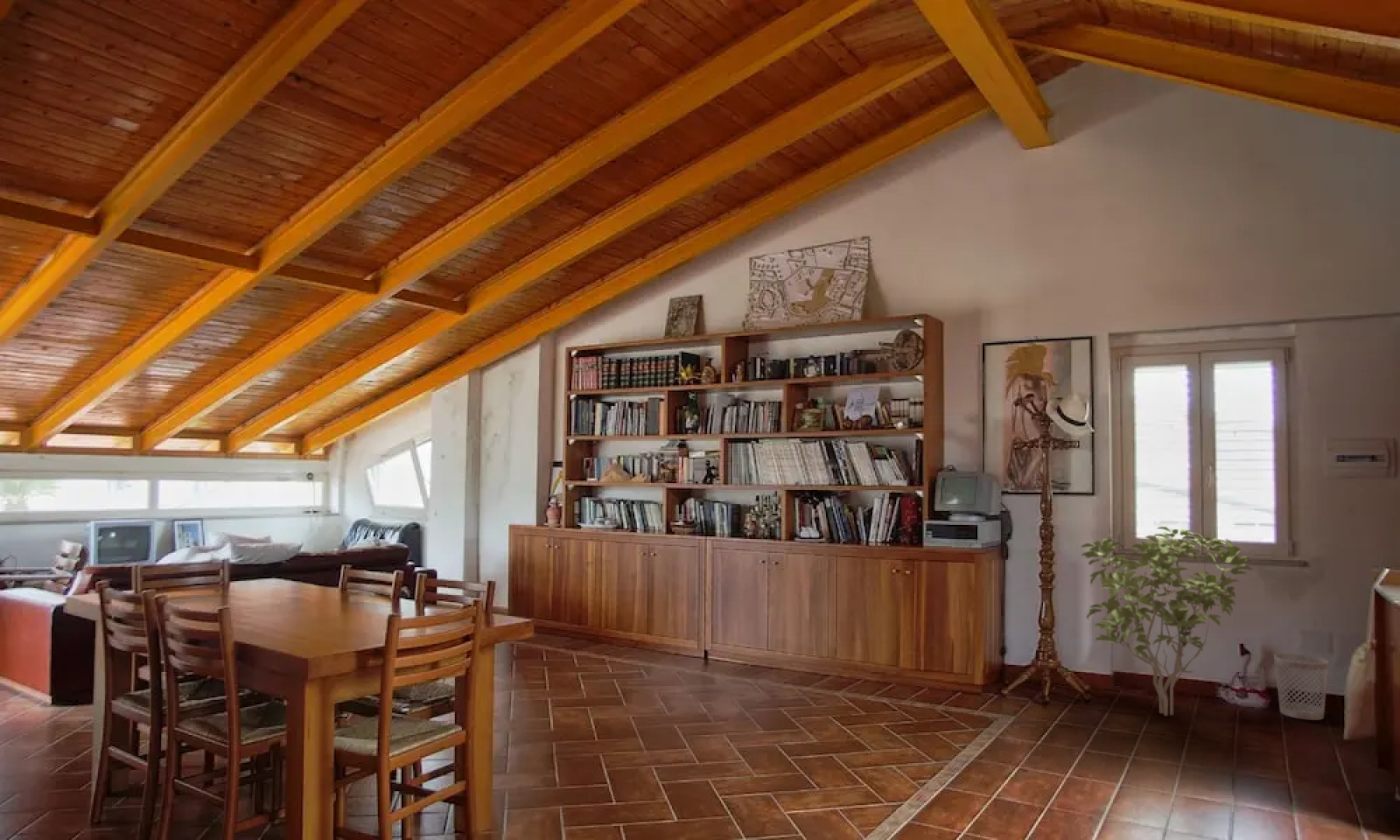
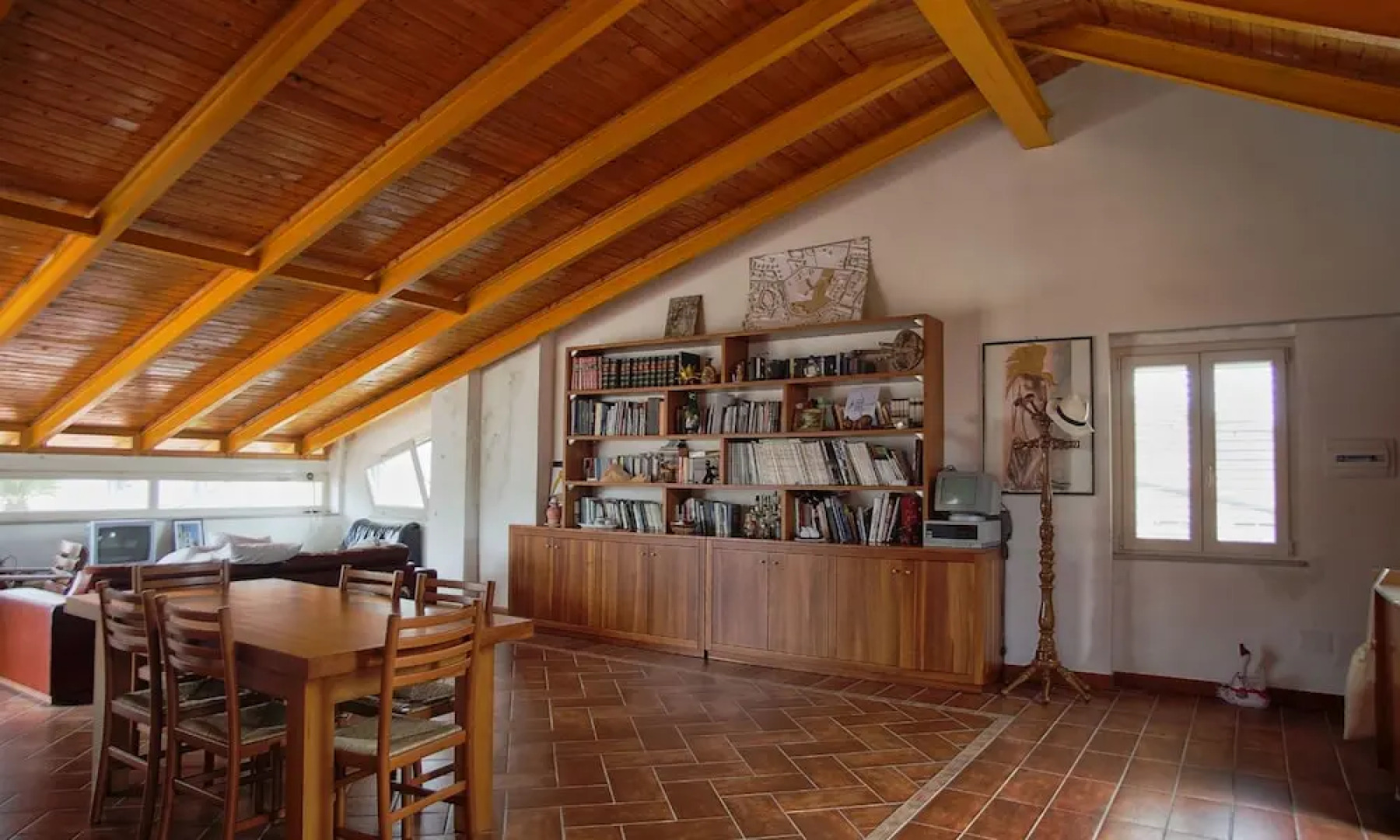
- shrub [1080,526,1254,716]
- wastebasket [1273,653,1329,721]
